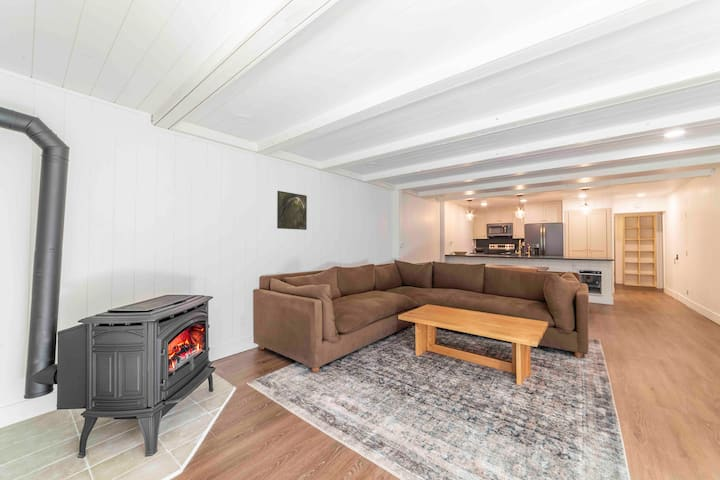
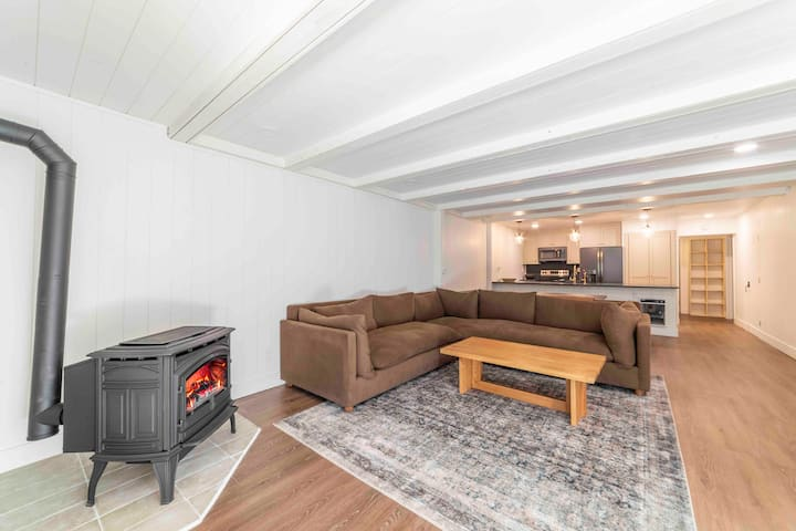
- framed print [276,190,308,231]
